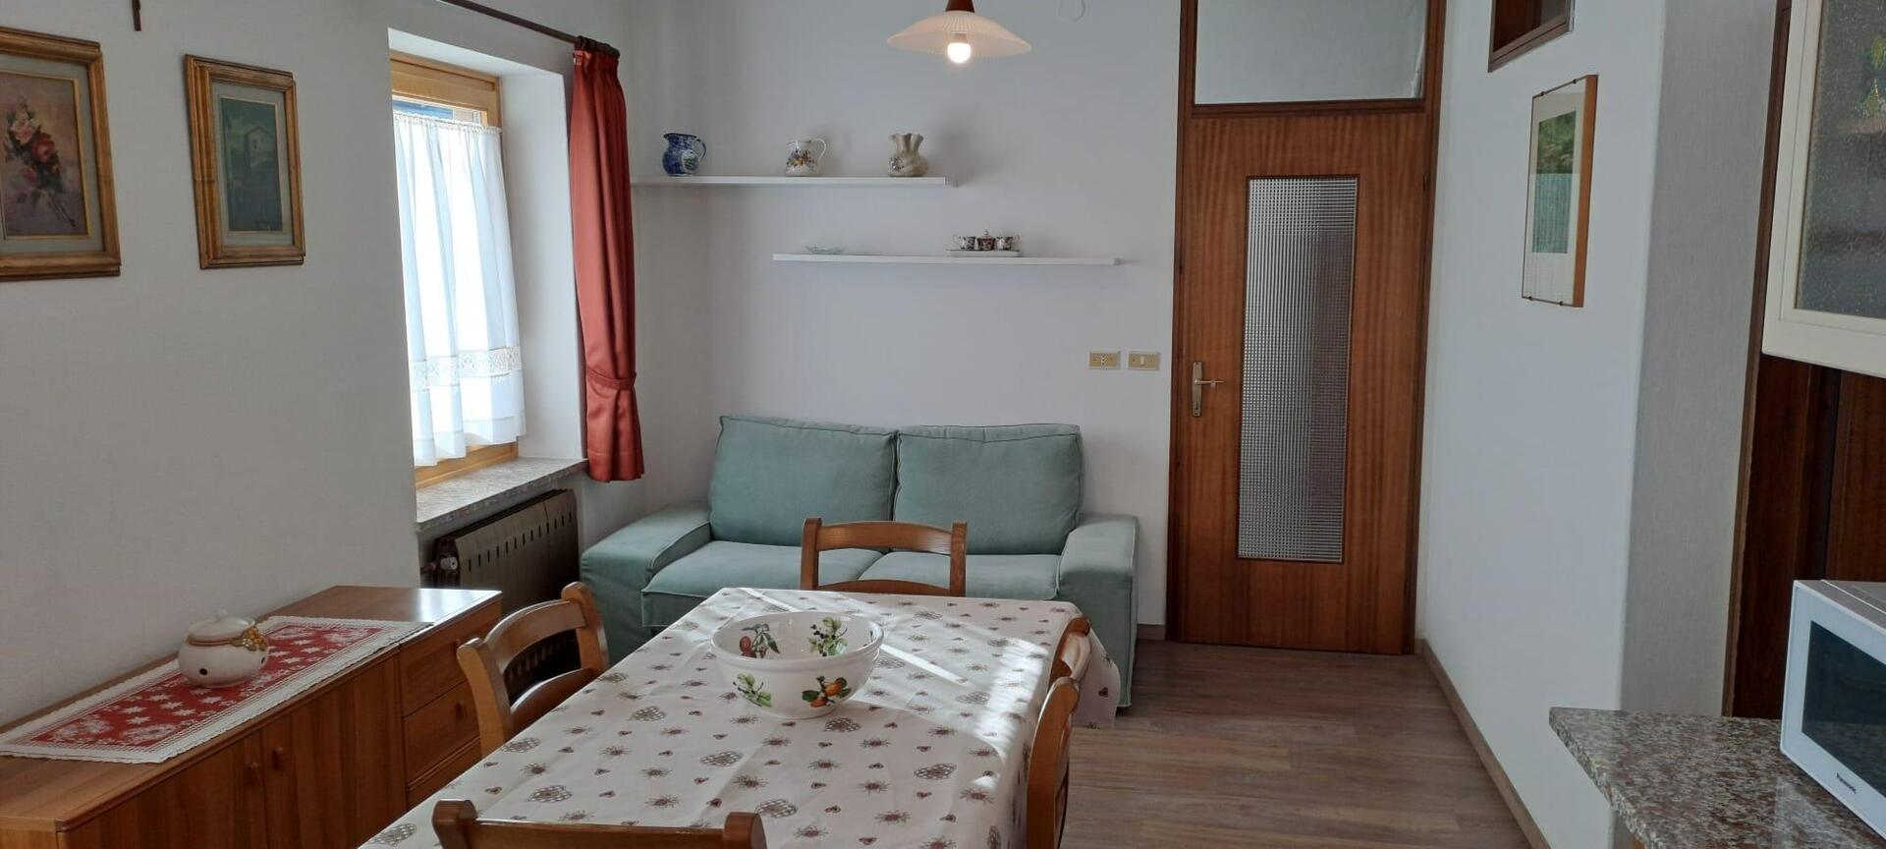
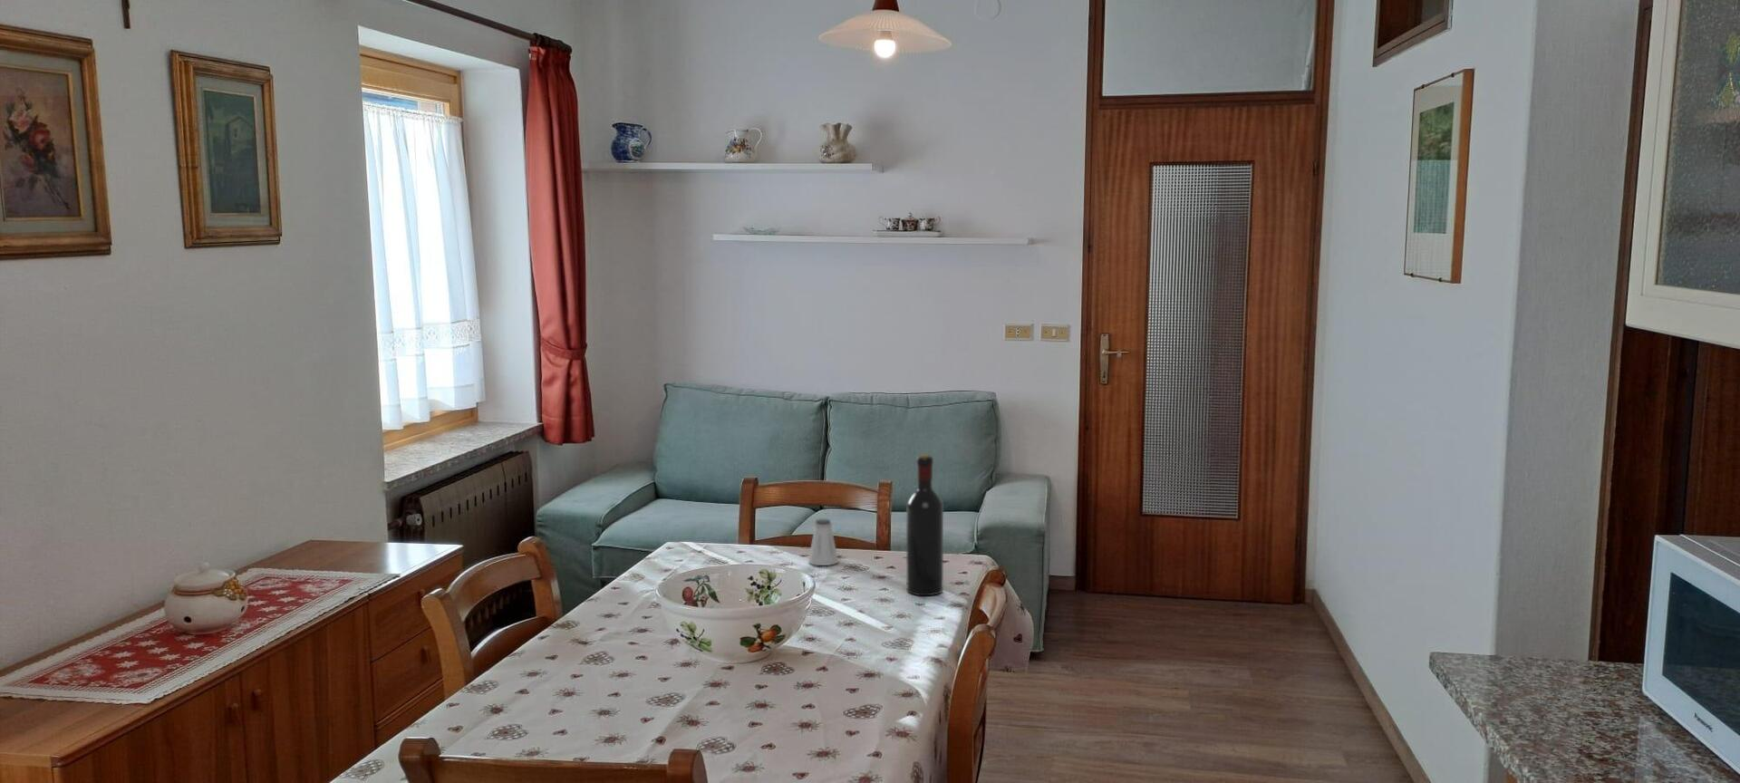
+ saltshaker [808,518,839,567]
+ wine bottle [906,454,944,597]
